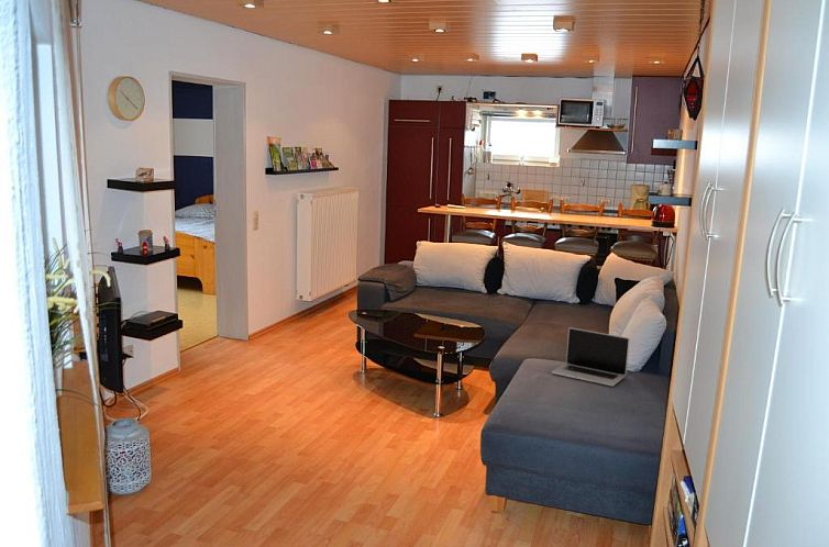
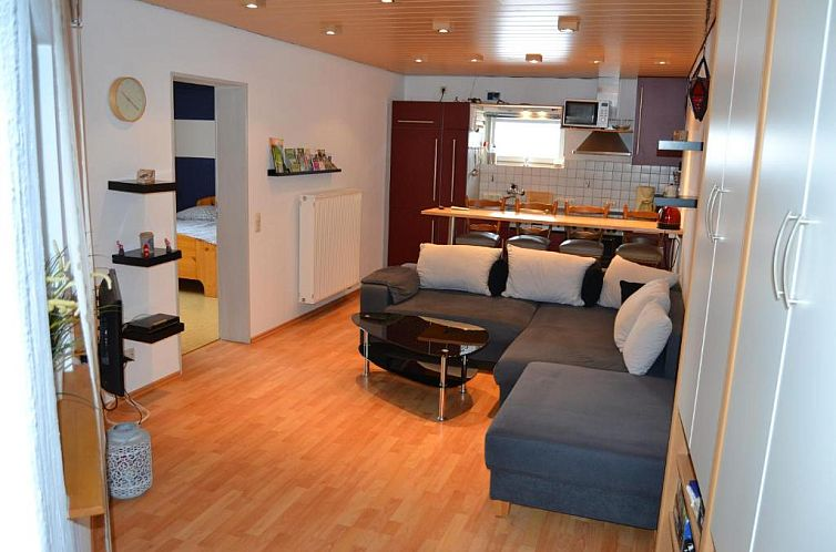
- laptop [551,326,631,387]
